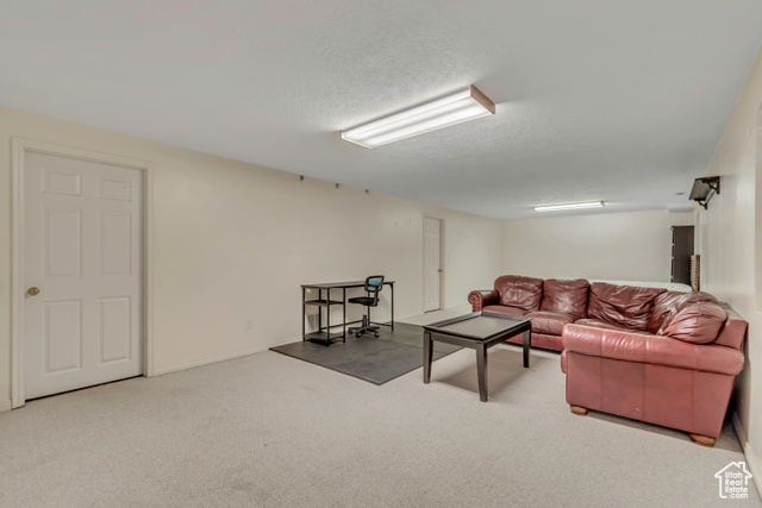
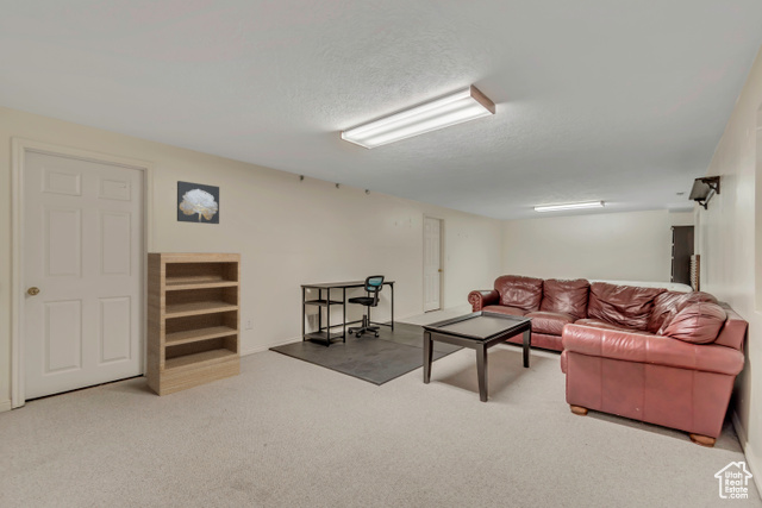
+ wall art [176,180,220,225]
+ bookcase [145,251,242,397]
